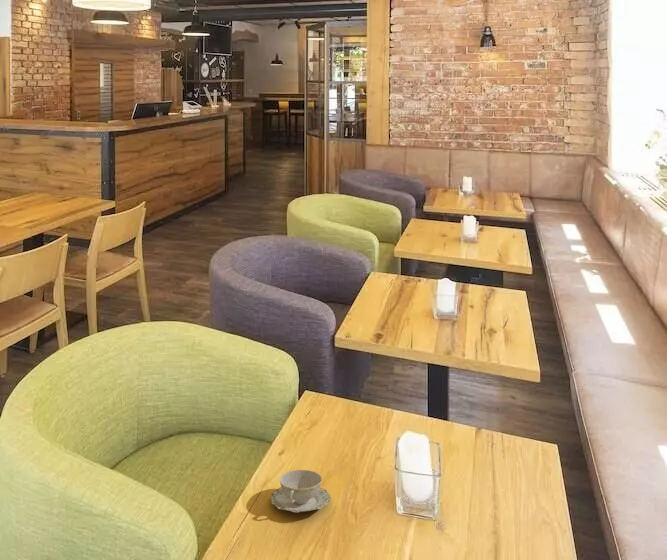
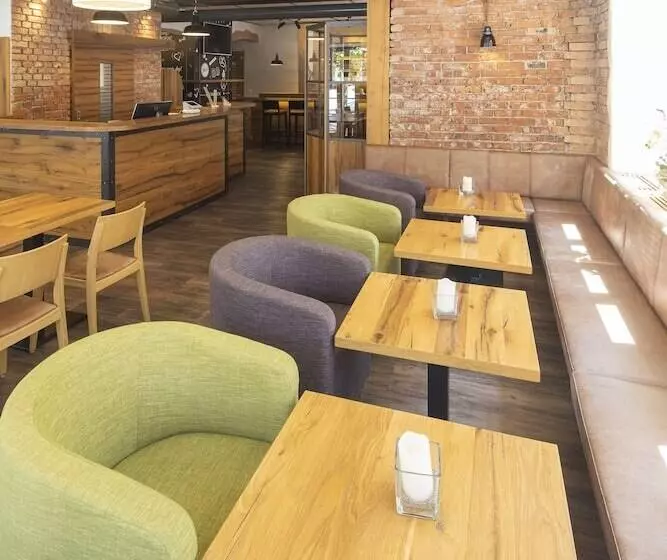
- chinaware [270,469,331,514]
